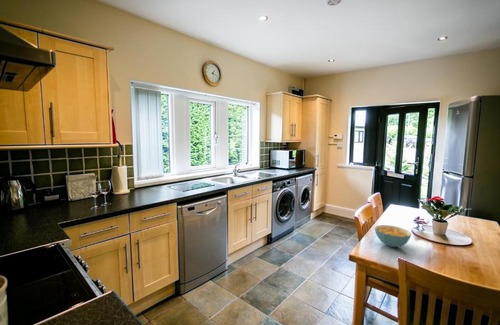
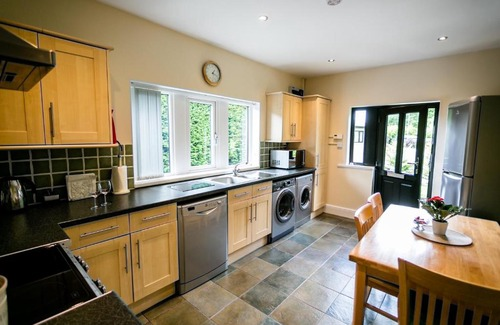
- cereal bowl [374,224,412,248]
